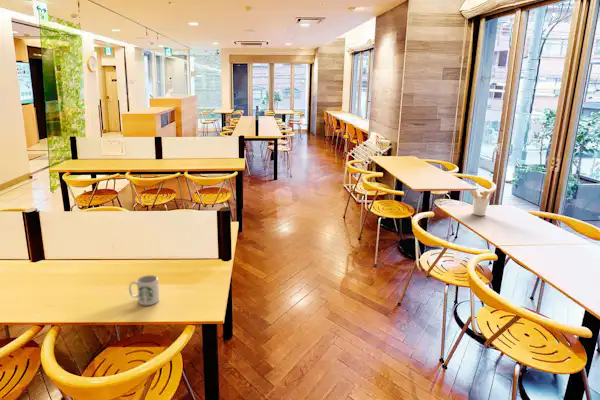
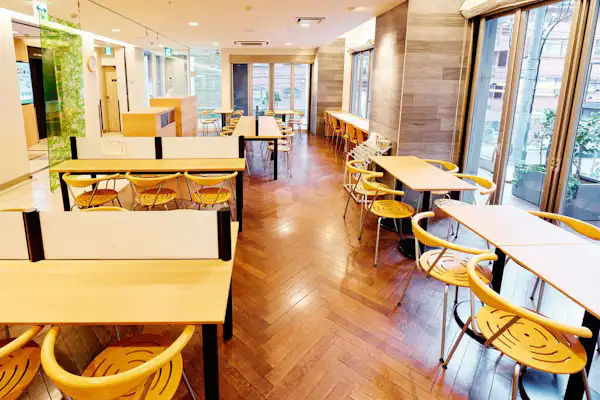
- utensil holder [468,189,490,217]
- mug [128,274,160,307]
